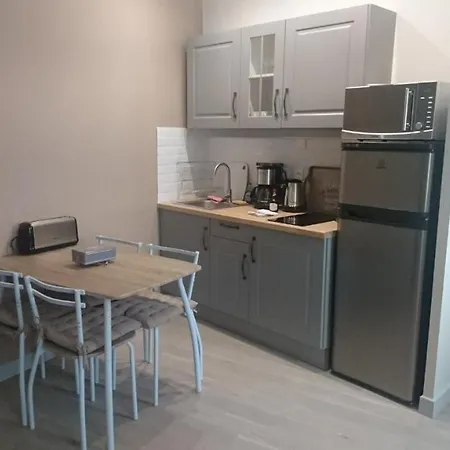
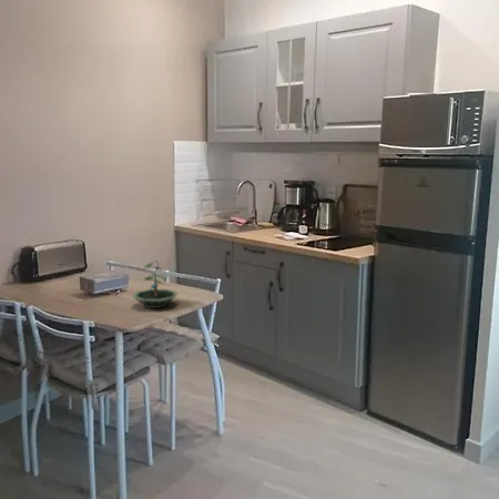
+ terrarium [131,259,179,309]
